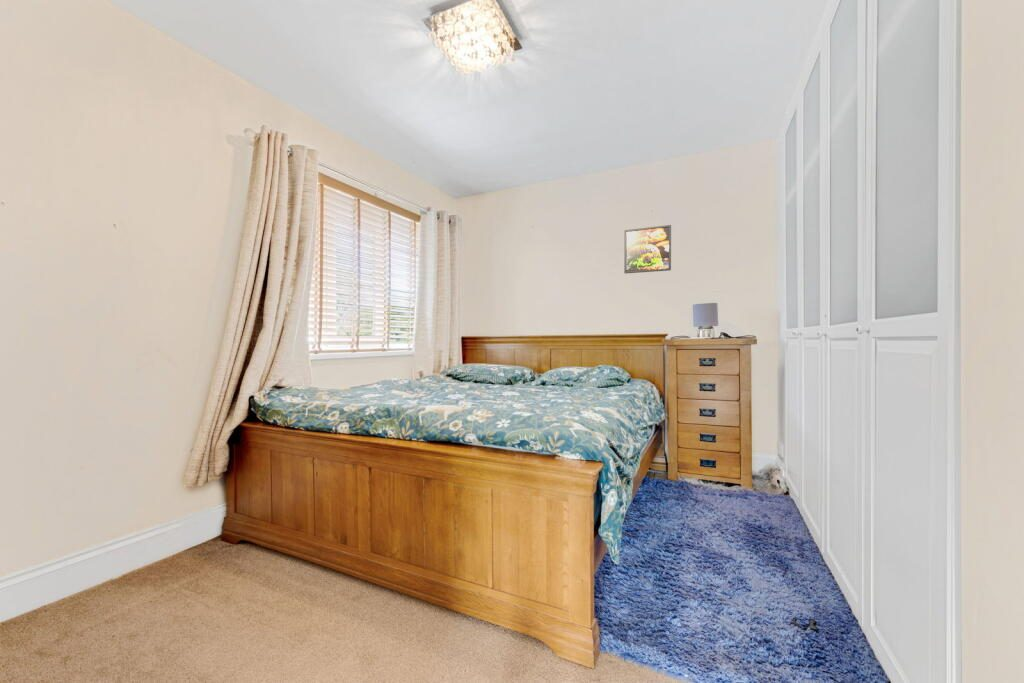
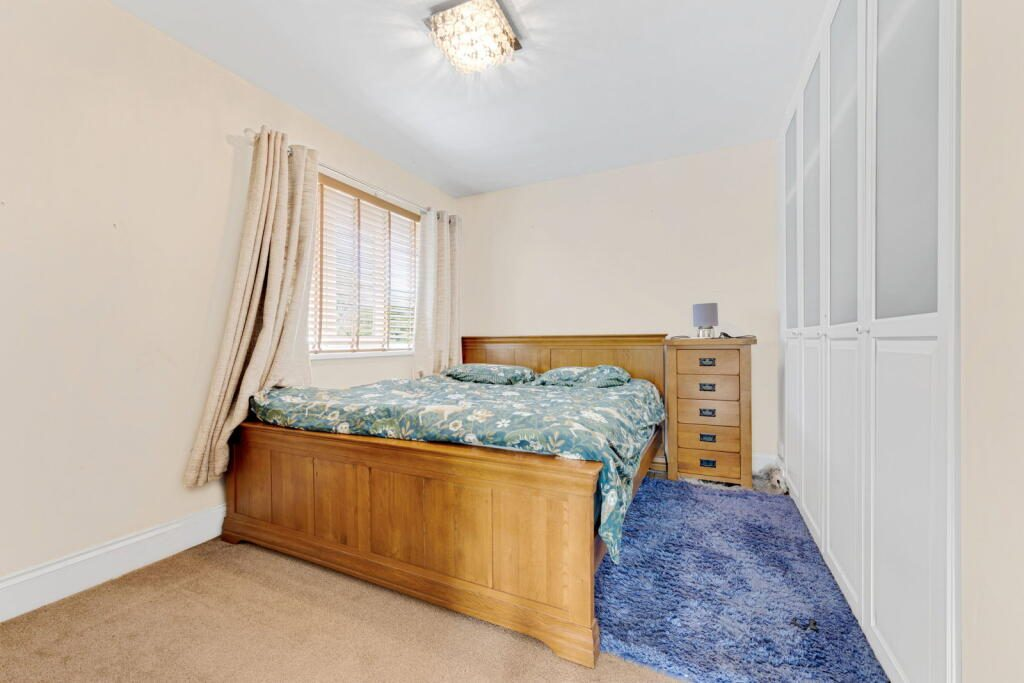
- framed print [623,224,672,274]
